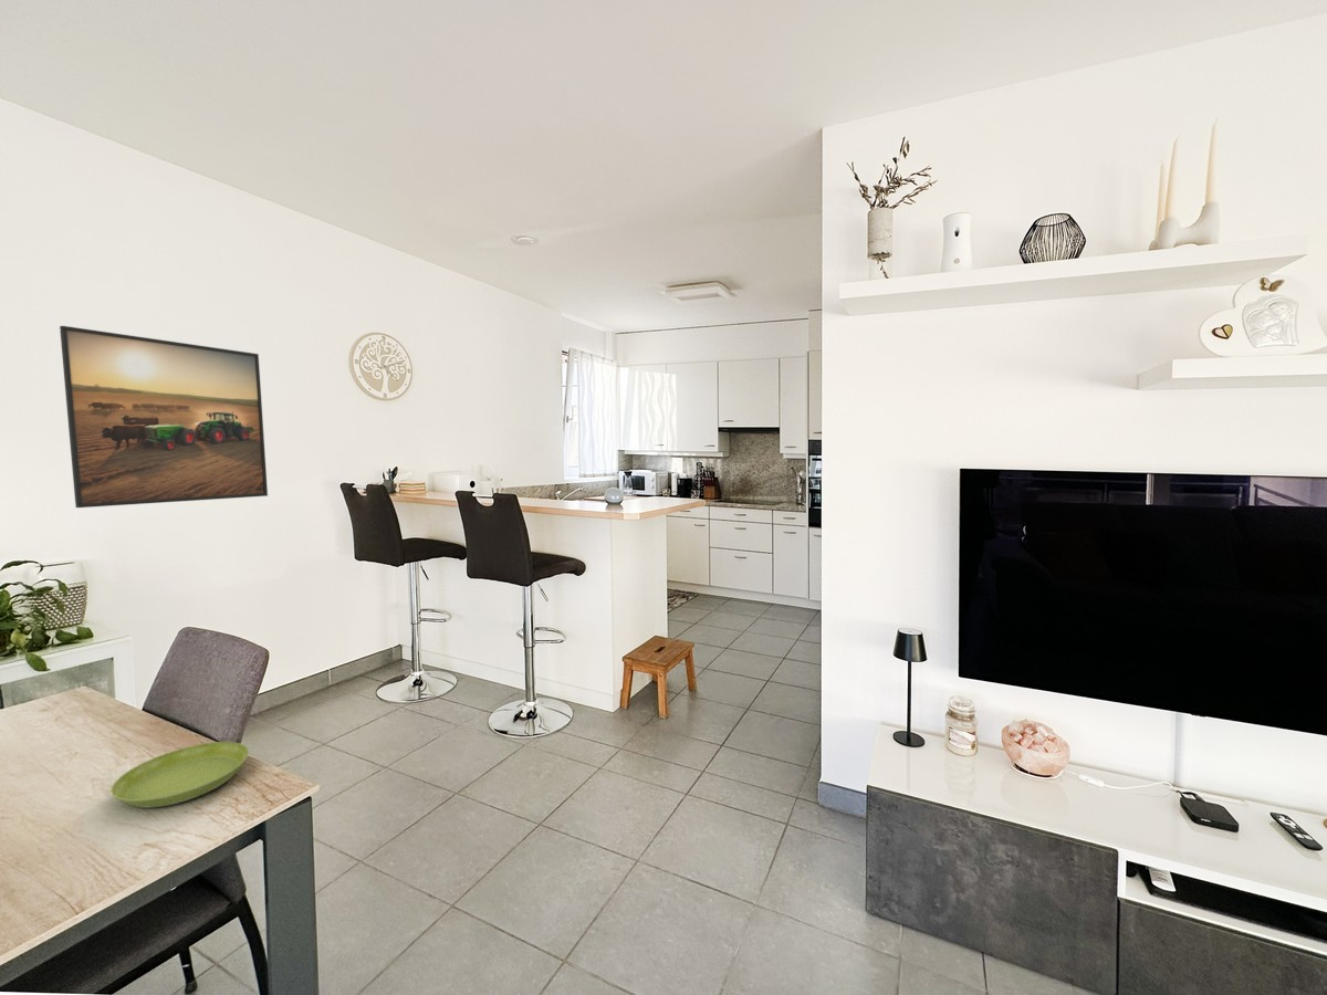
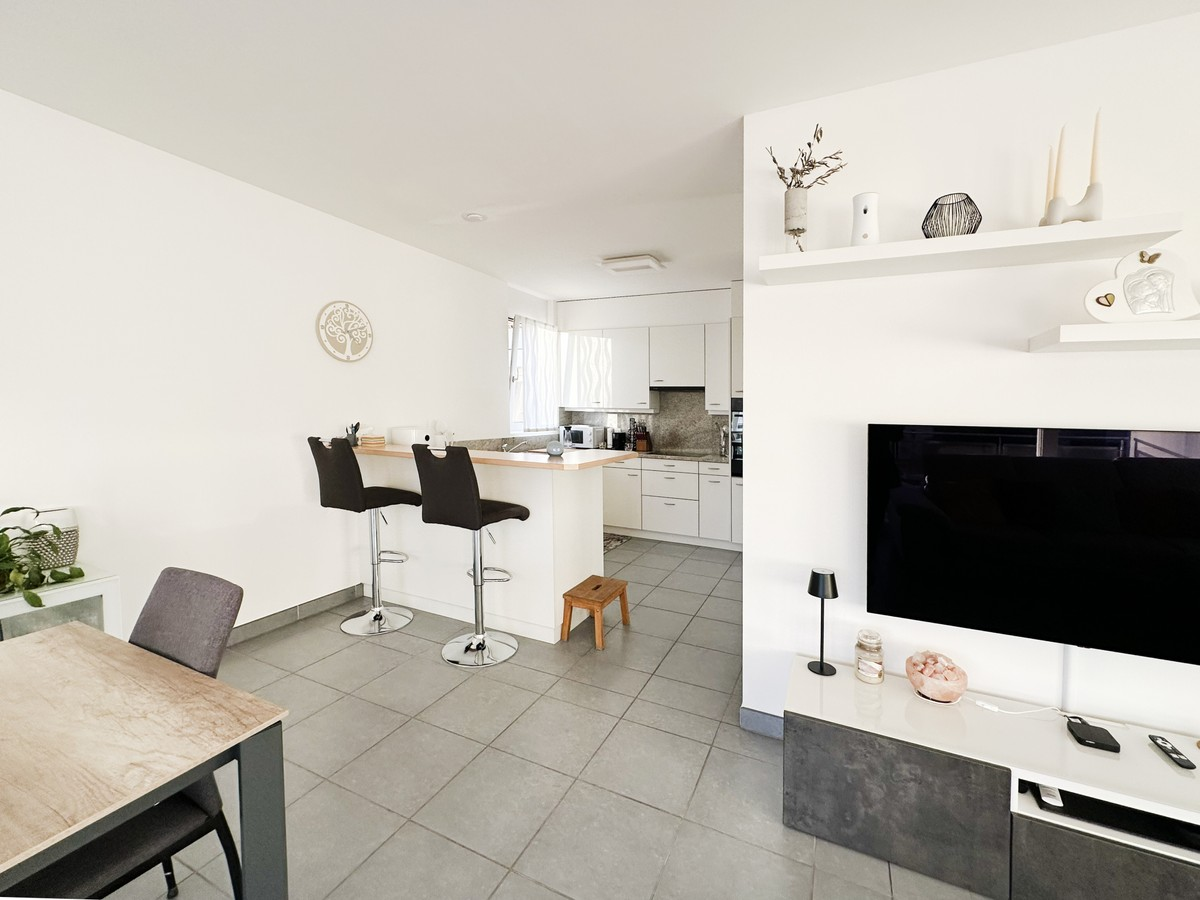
- saucer [109,741,250,809]
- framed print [59,325,269,509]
